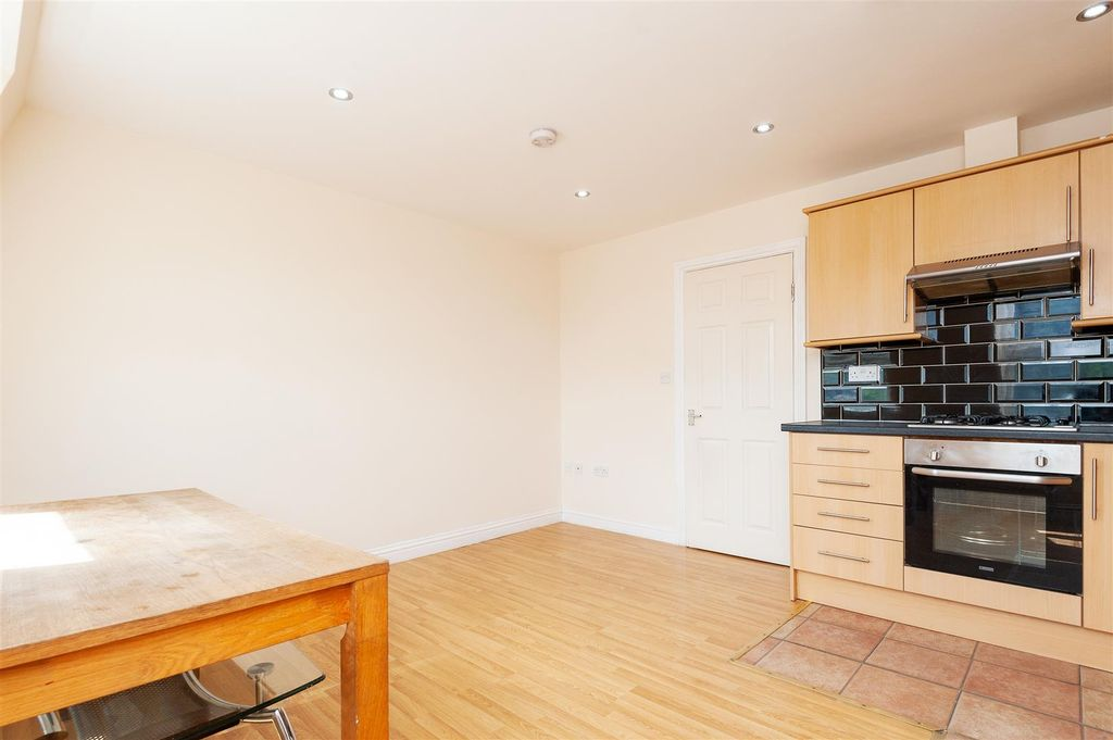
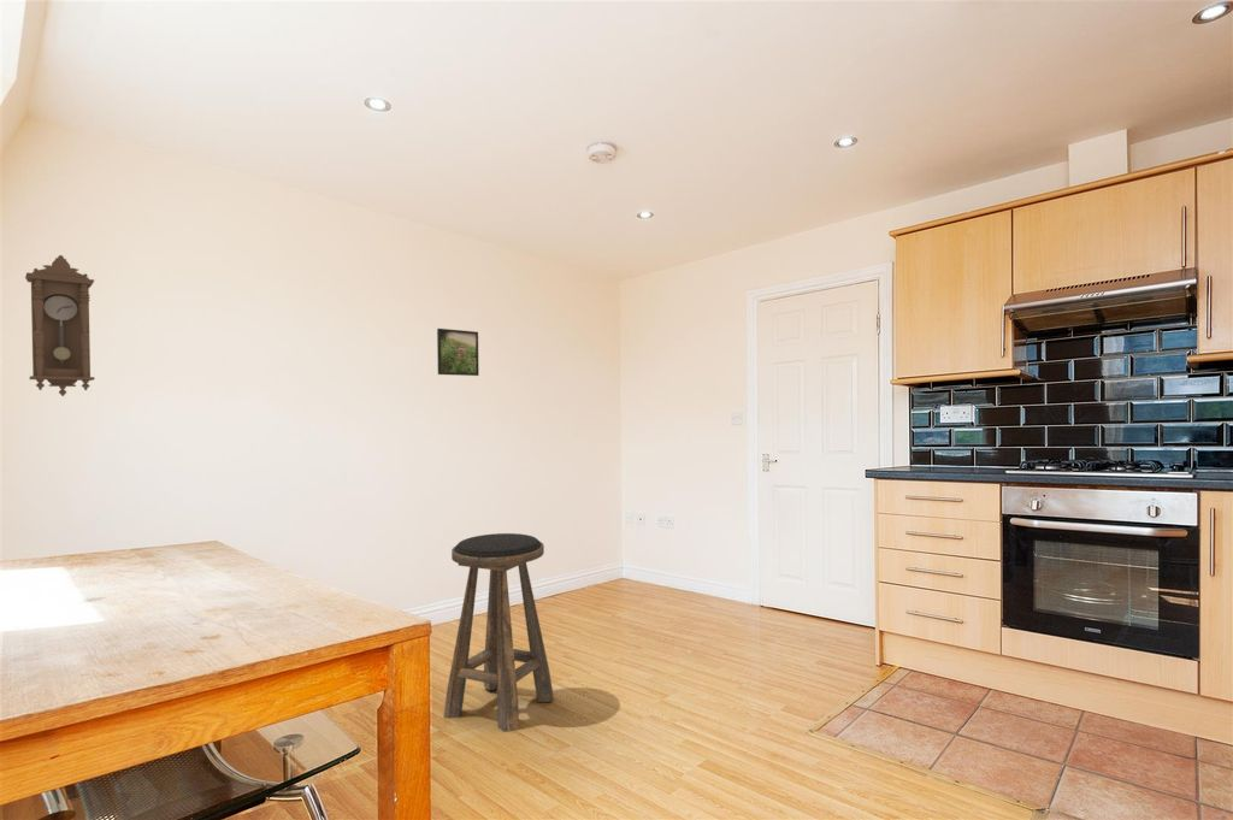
+ pendulum clock [24,254,96,397]
+ stool [442,532,554,733]
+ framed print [436,328,480,377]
